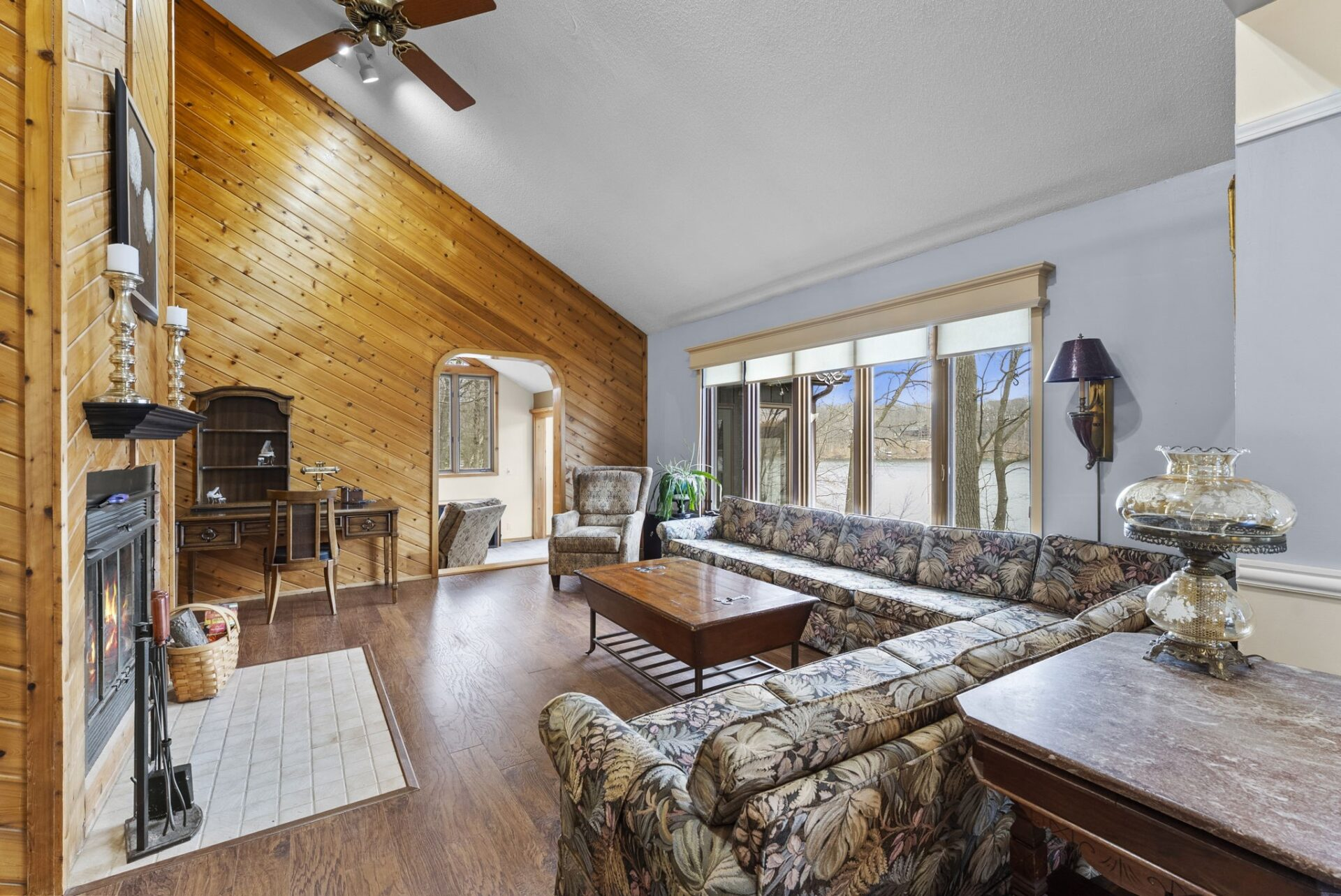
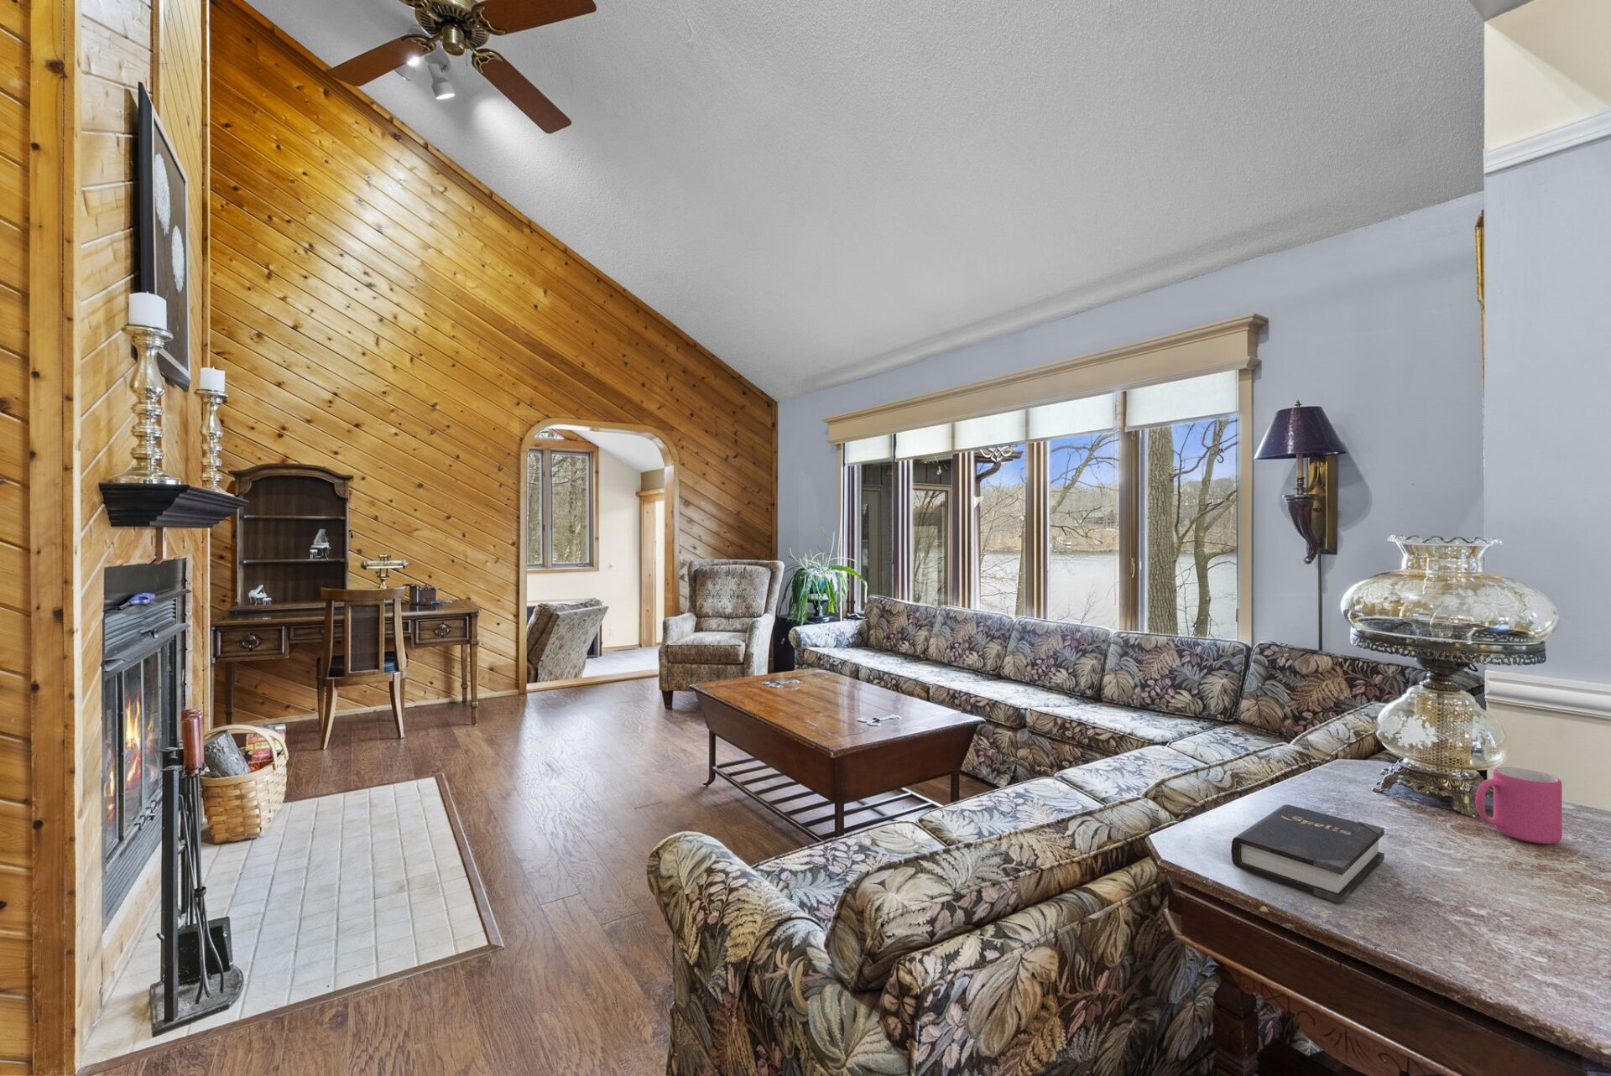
+ hardback book [1230,803,1385,905]
+ mug [1474,766,1563,844]
